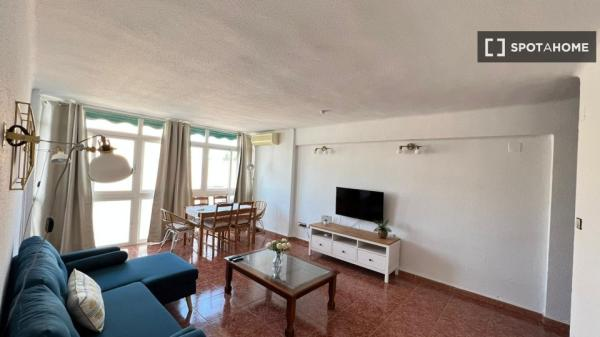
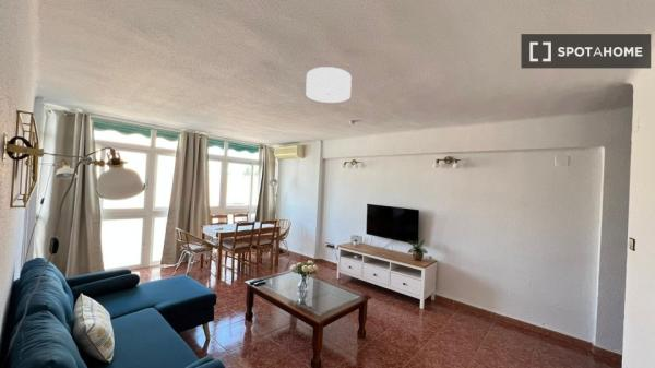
+ ceiling light [305,66,353,104]
